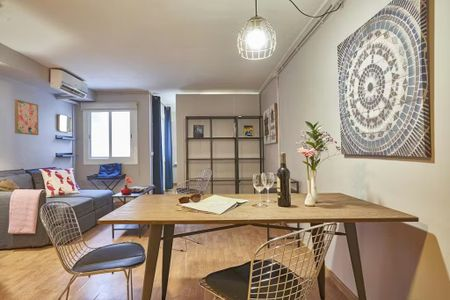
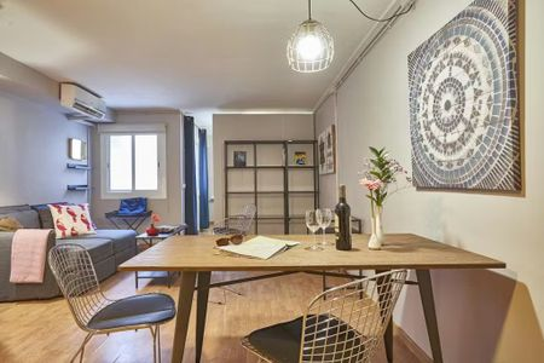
- wall art [14,99,39,136]
